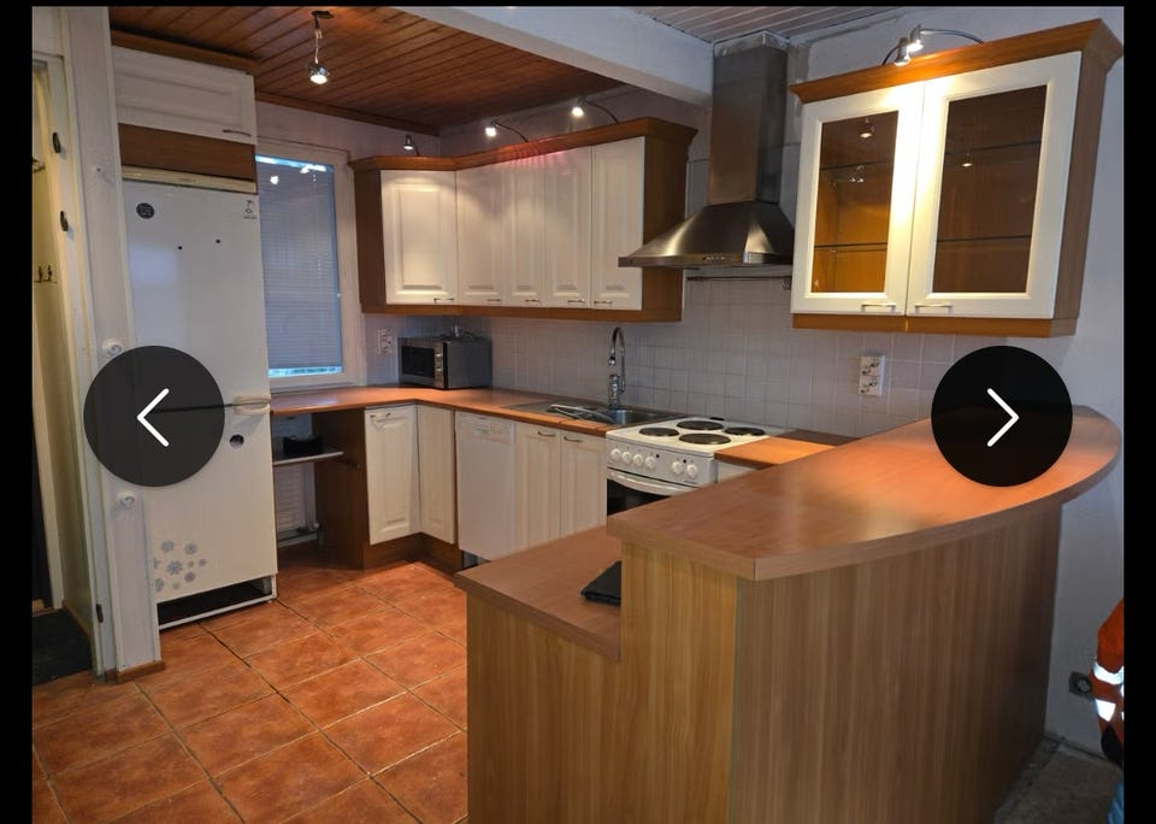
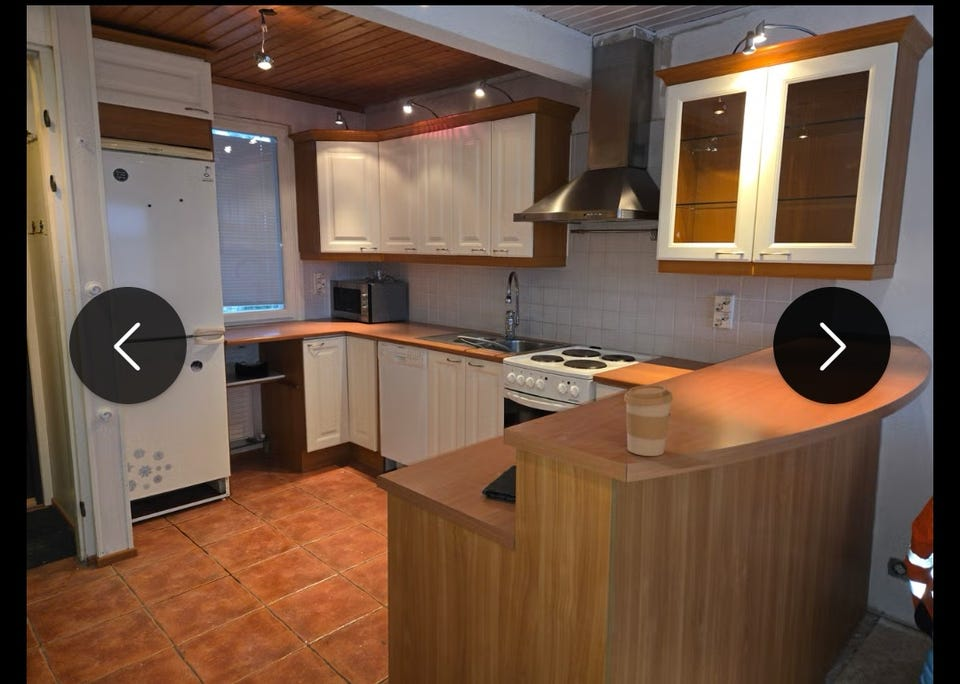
+ coffee cup [623,384,674,457]
